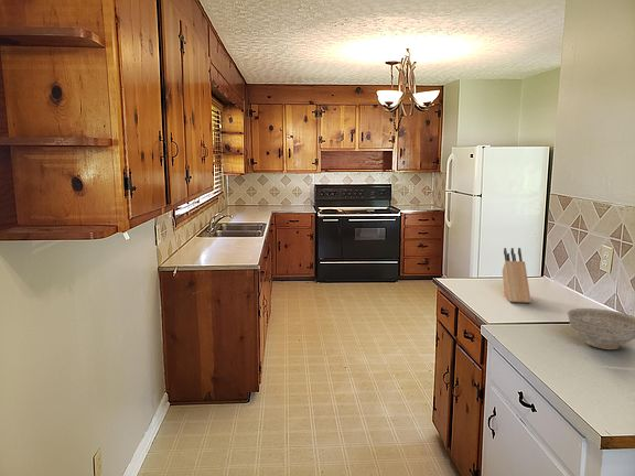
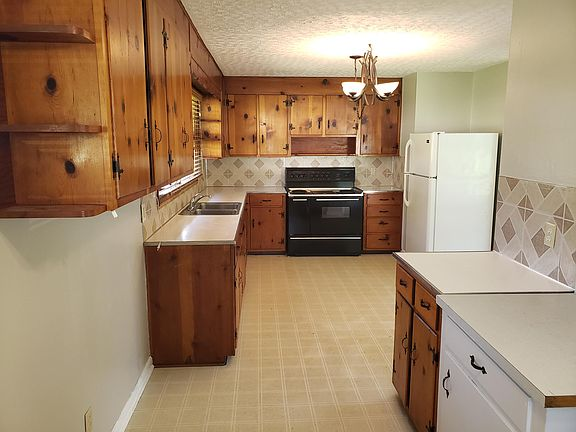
- knife block [502,247,532,304]
- decorative bowl [567,307,635,350]
